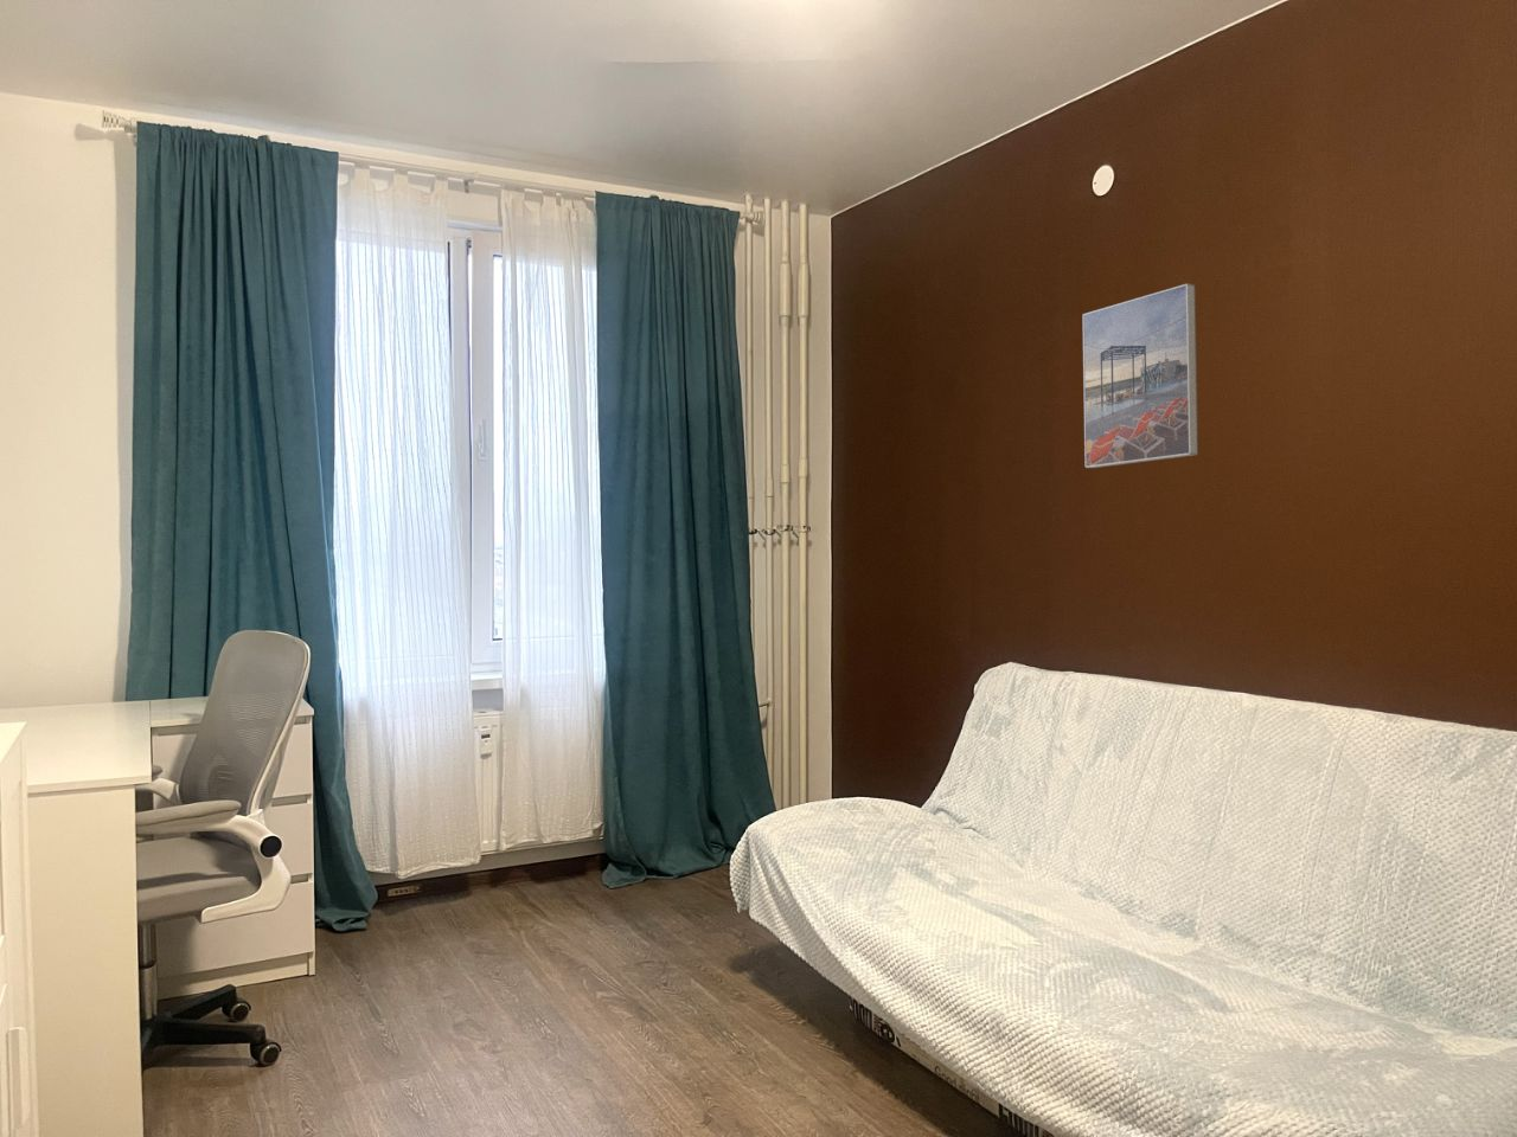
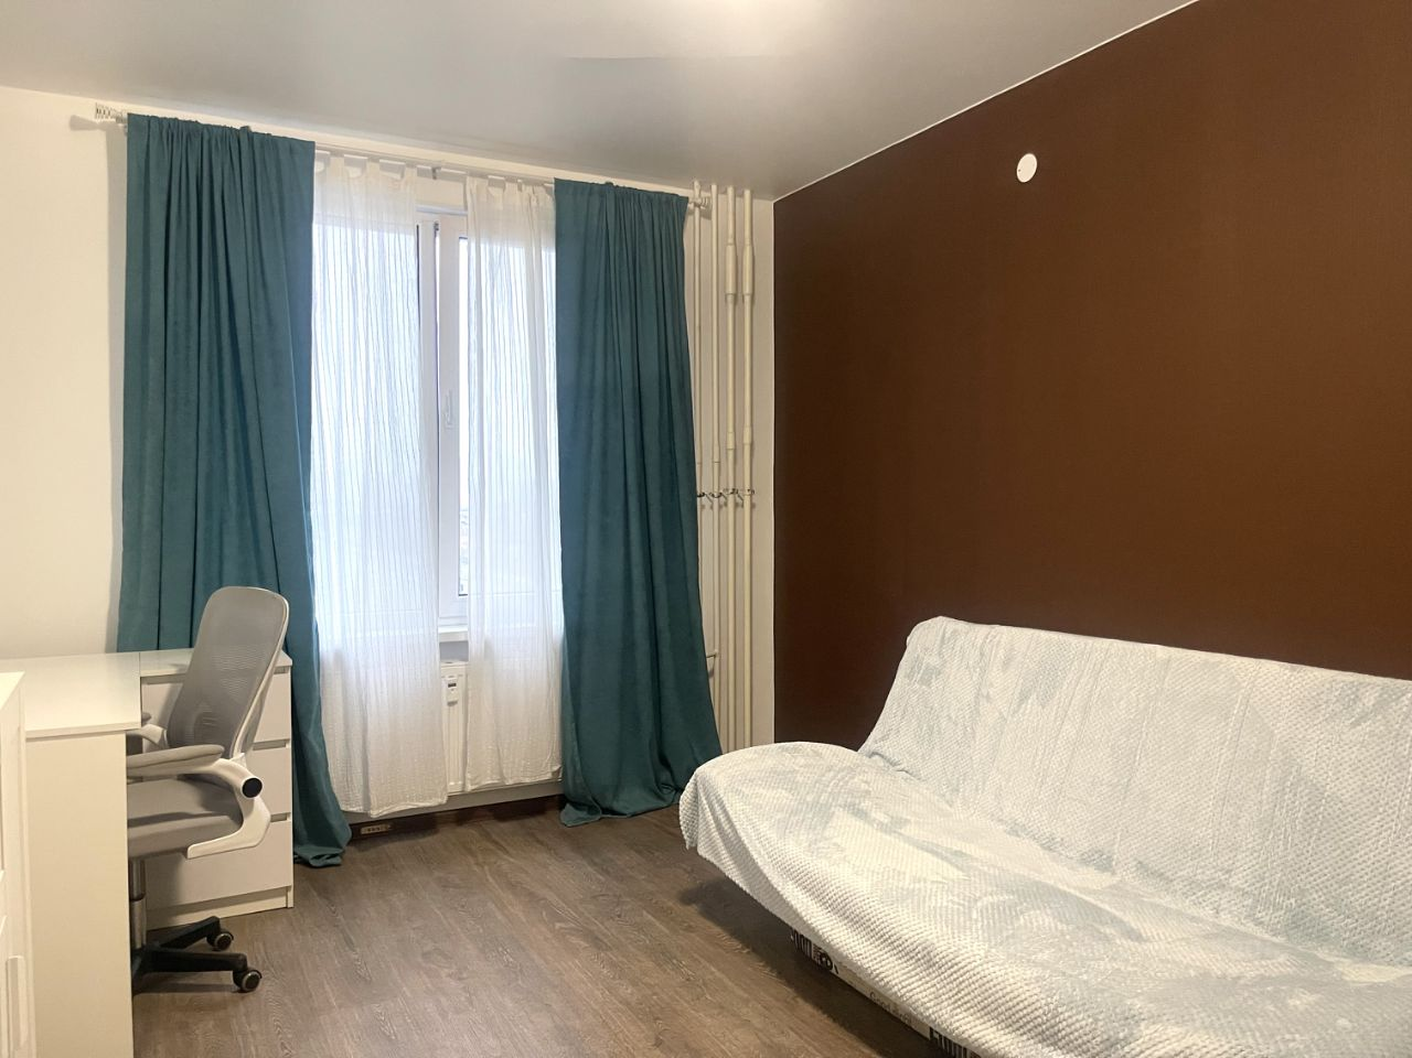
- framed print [1081,283,1199,469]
